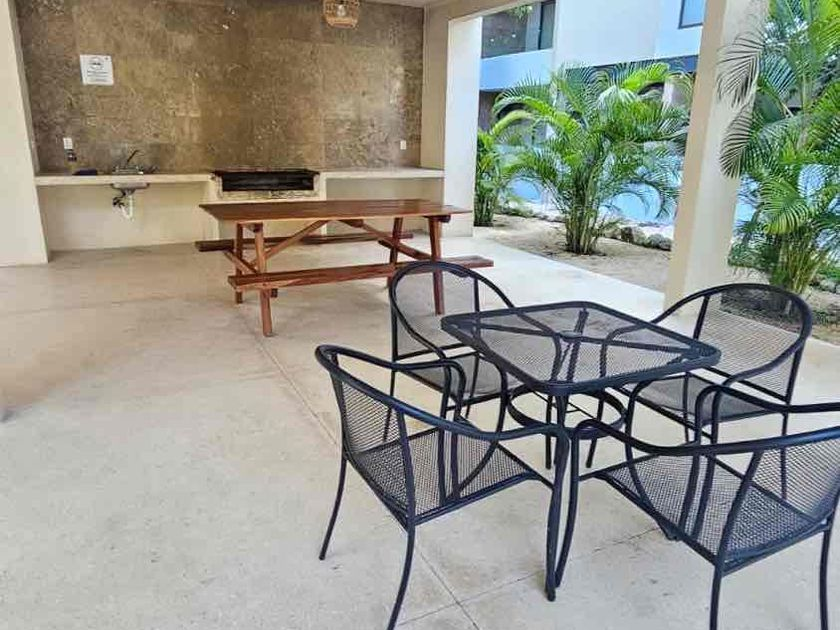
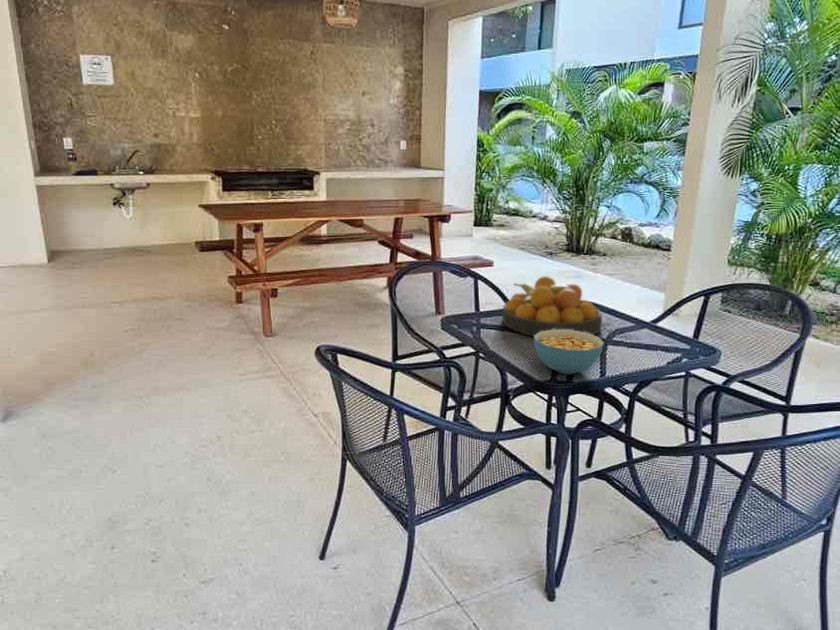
+ fruit bowl [501,275,603,337]
+ cereal bowl [533,329,605,375]
